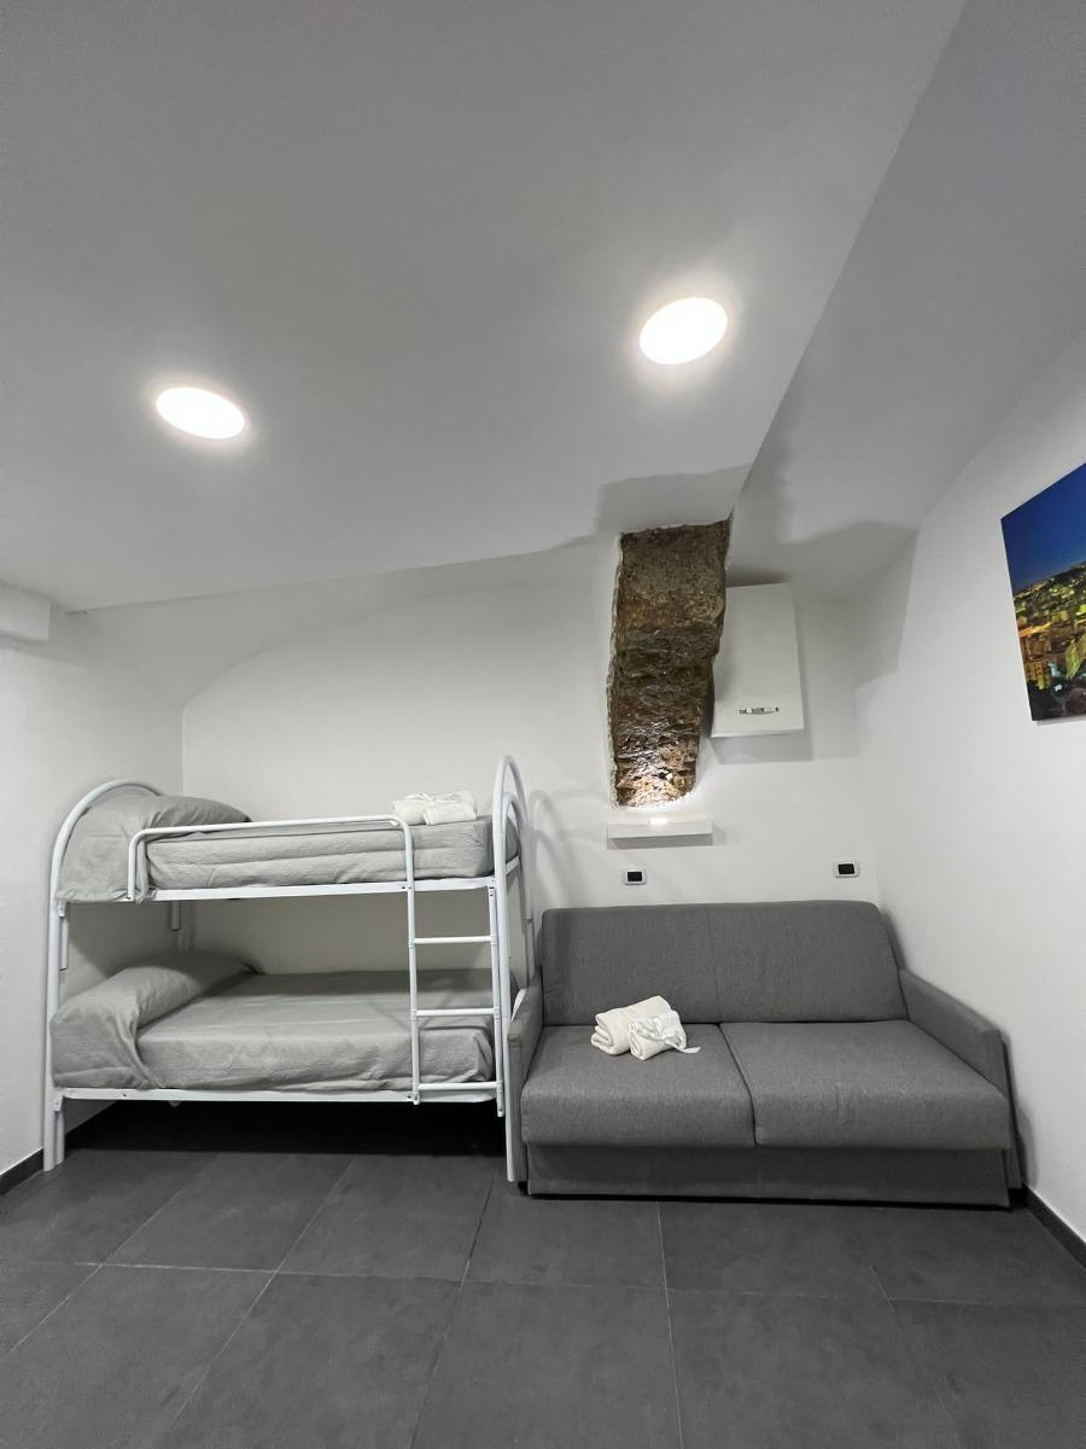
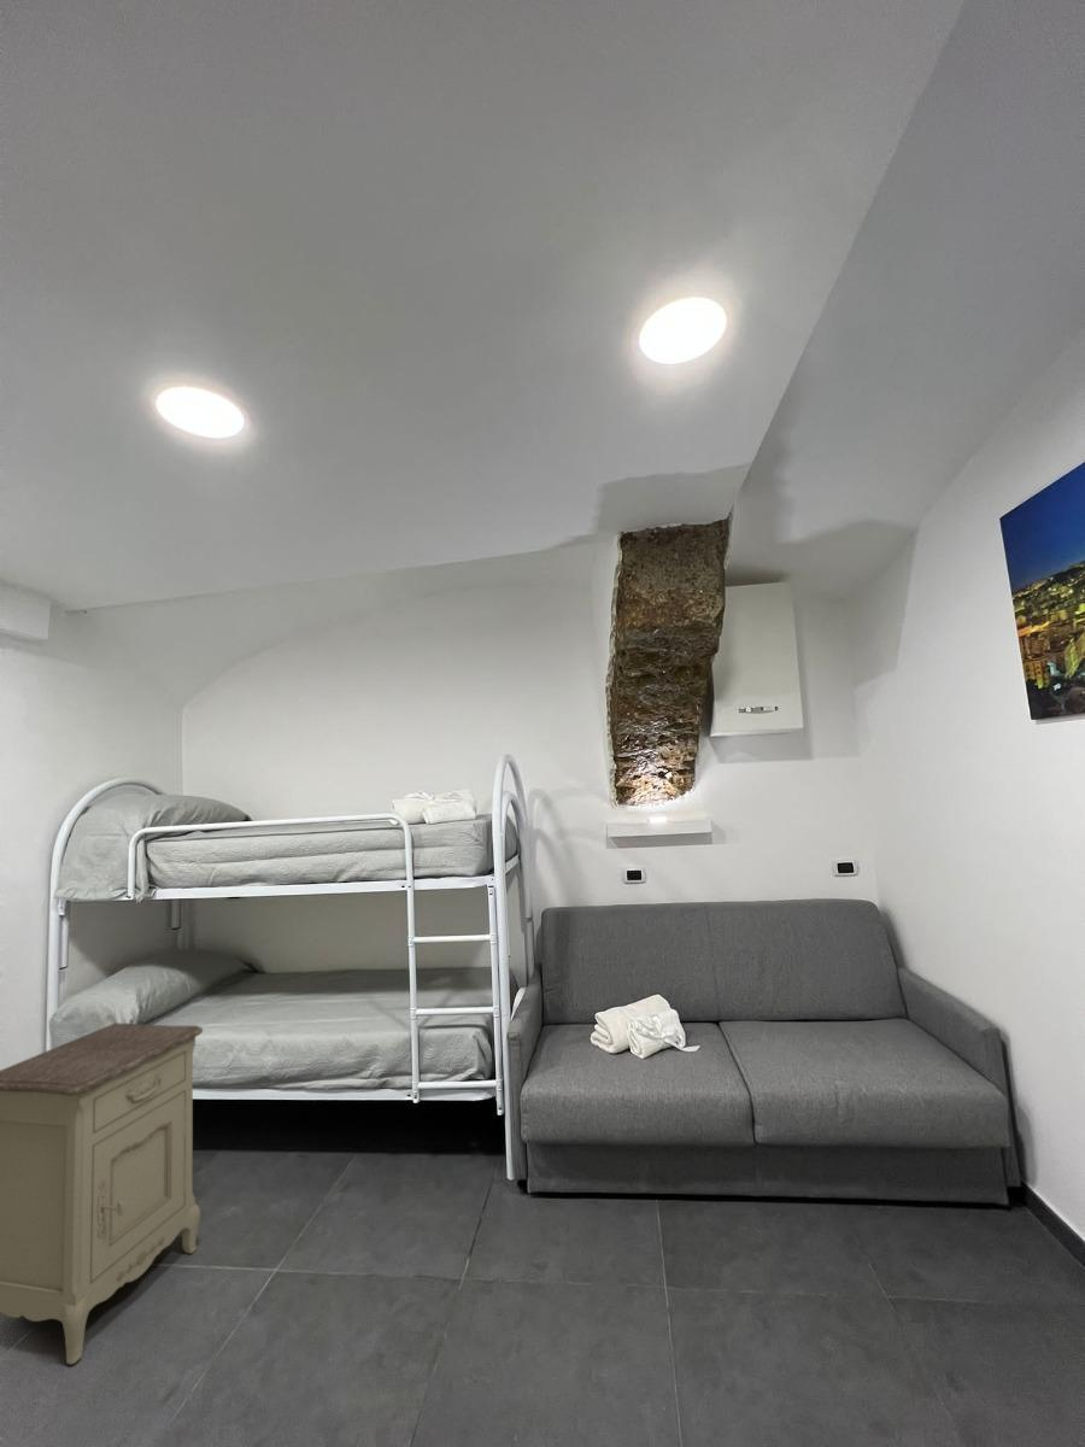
+ nightstand [0,1021,204,1365]
